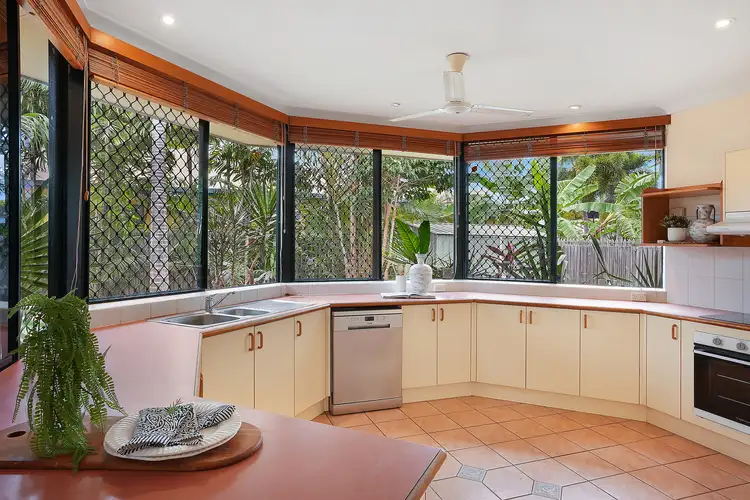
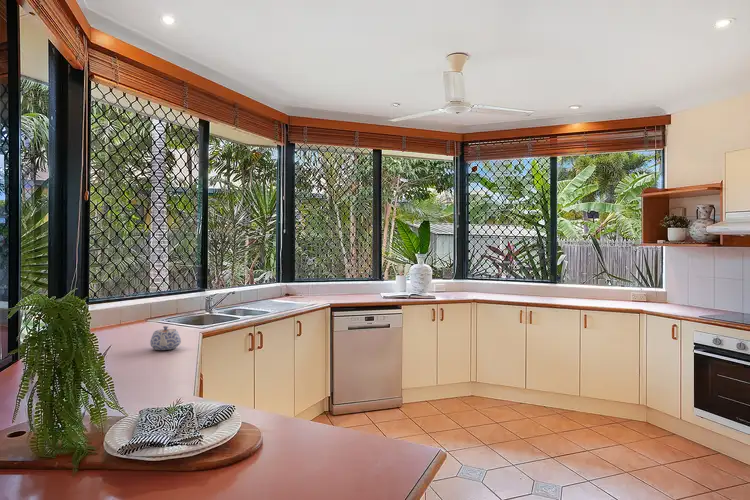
+ teapot [149,325,182,351]
